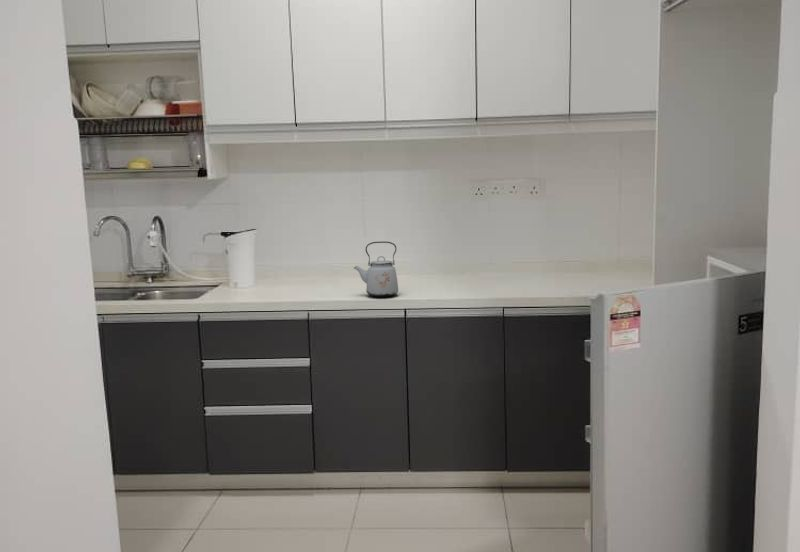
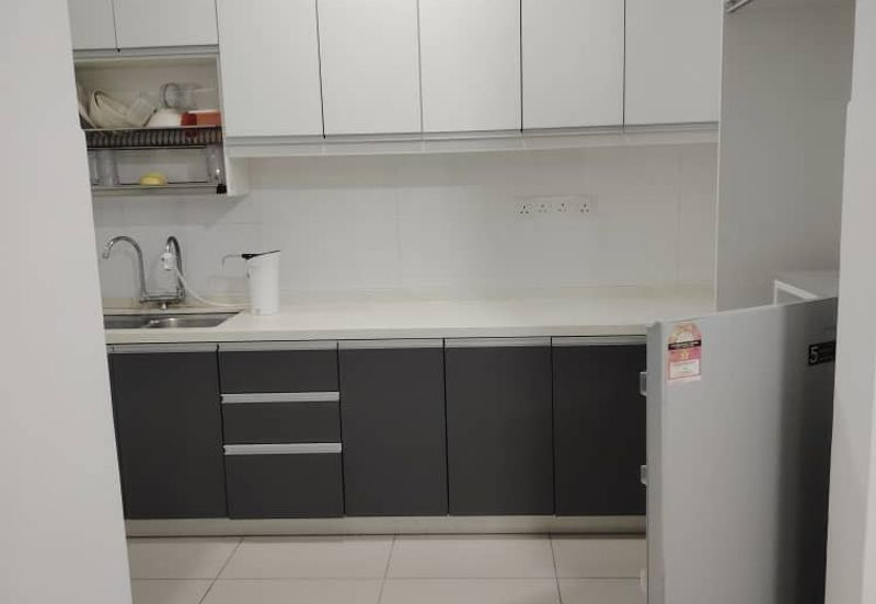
- kettle [353,240,399,298]
